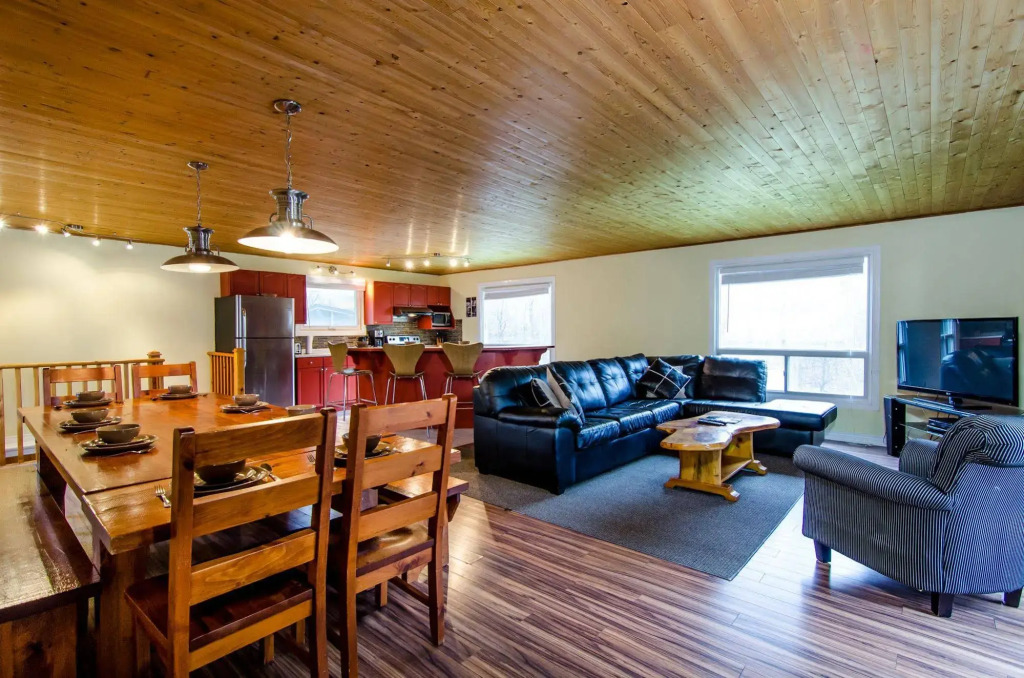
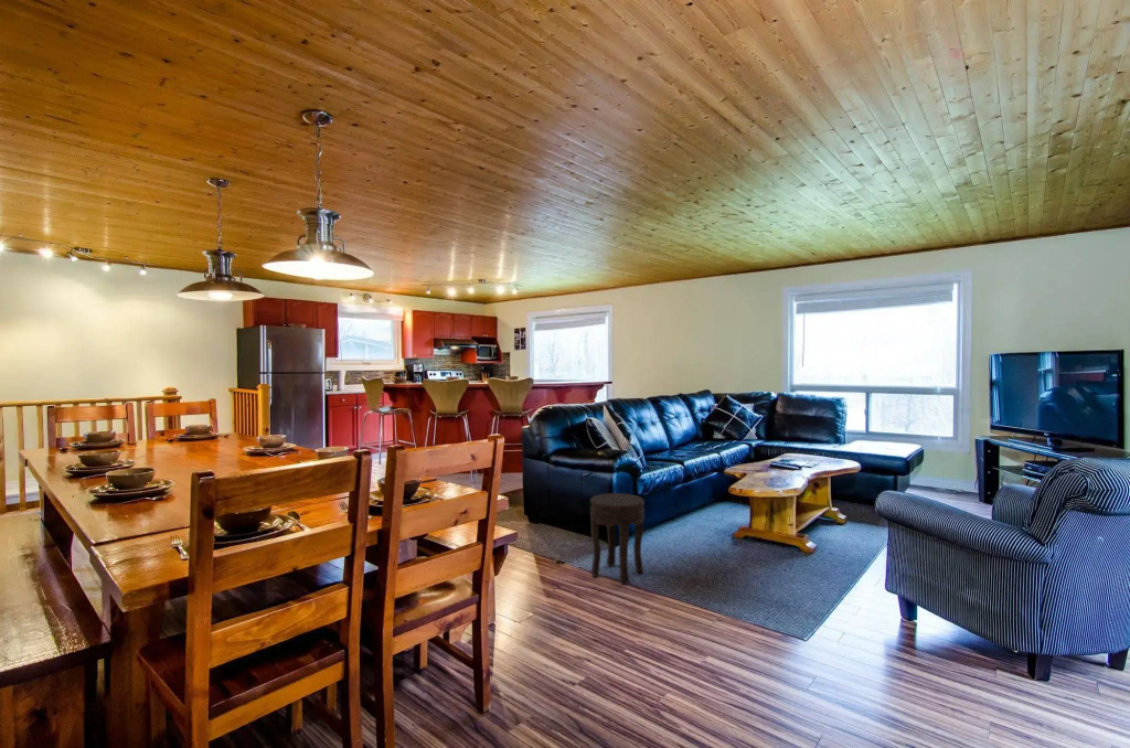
+ side table [589,492,646,586]
